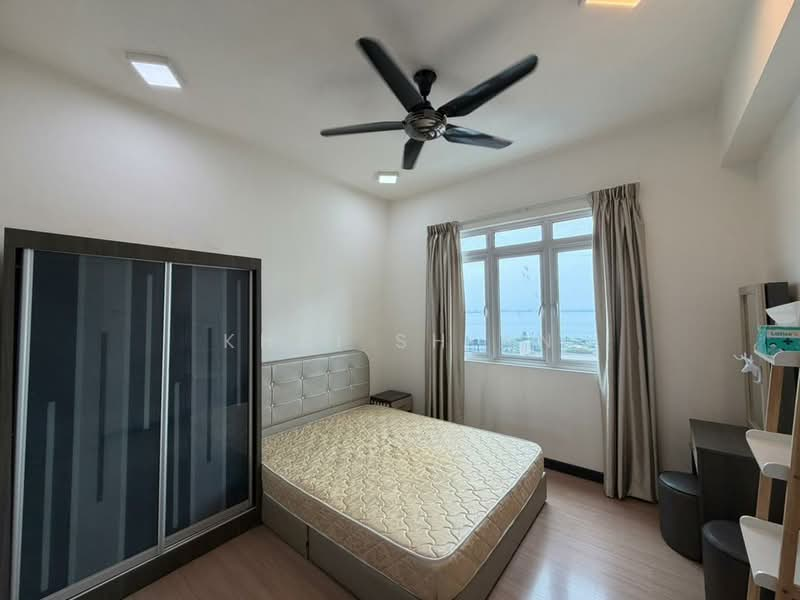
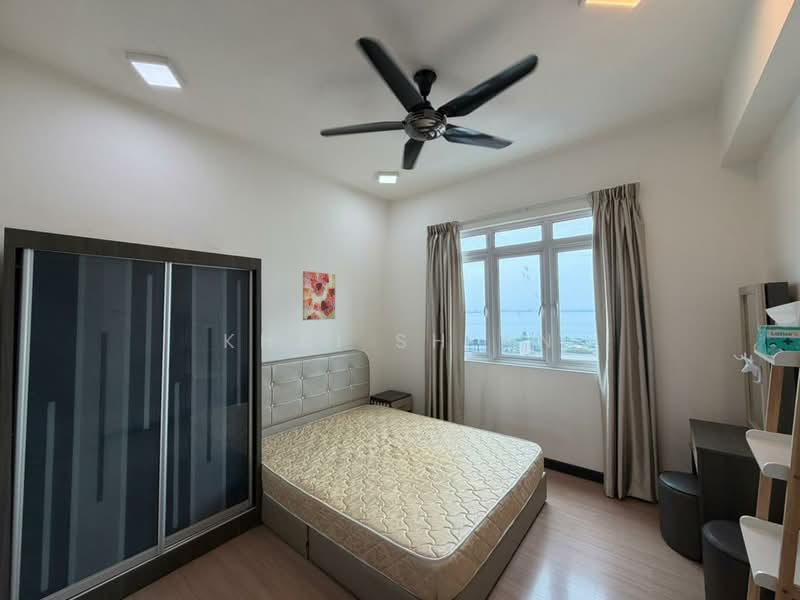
+ wall art [302,270,336,321]
